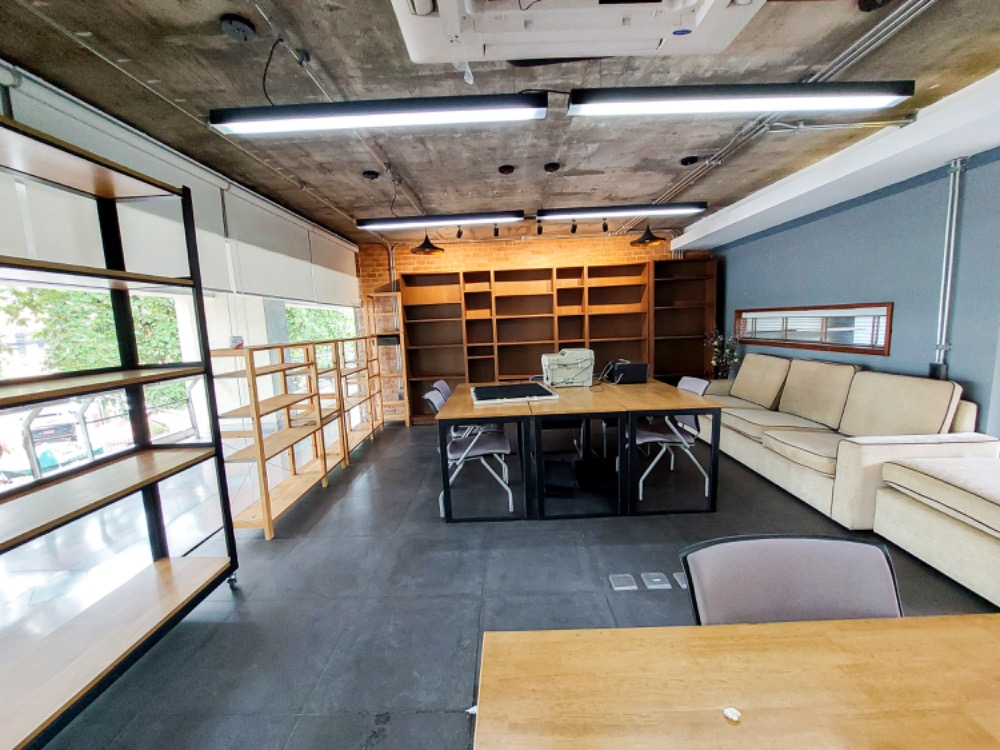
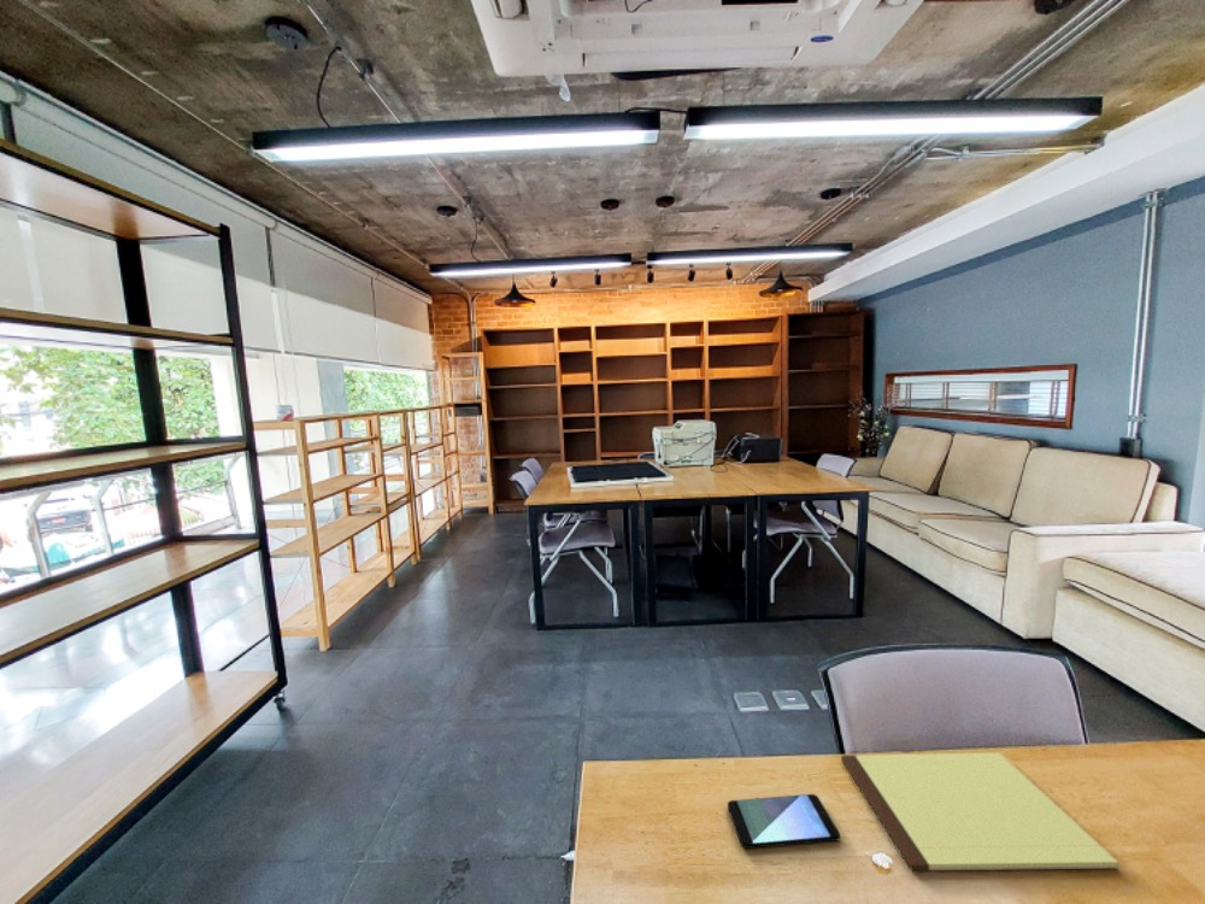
+ smartphone [727,793,841,850]
+ notepad [840,752,1121,871]
